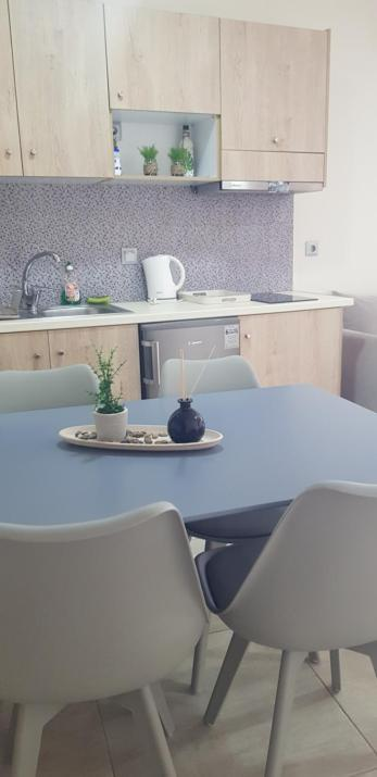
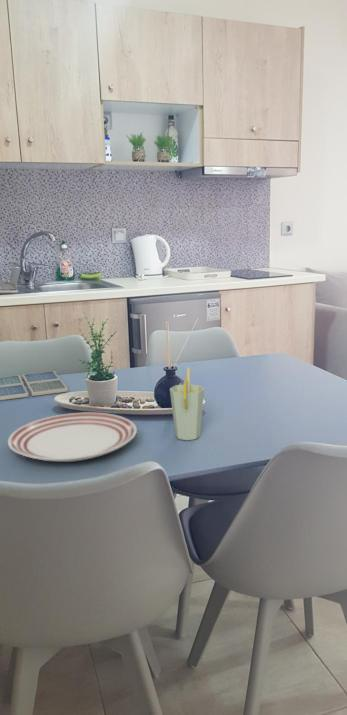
+ dinner plate [7,412,138,463]
+ cup [169,366,205,441]
+ drink coaster [0,370,69,401]
